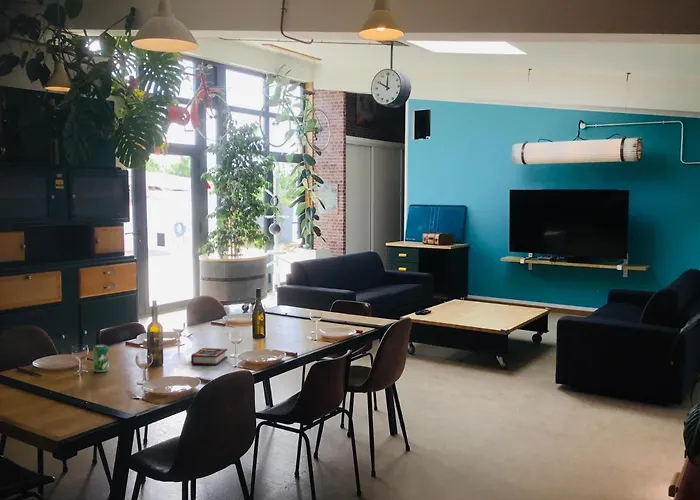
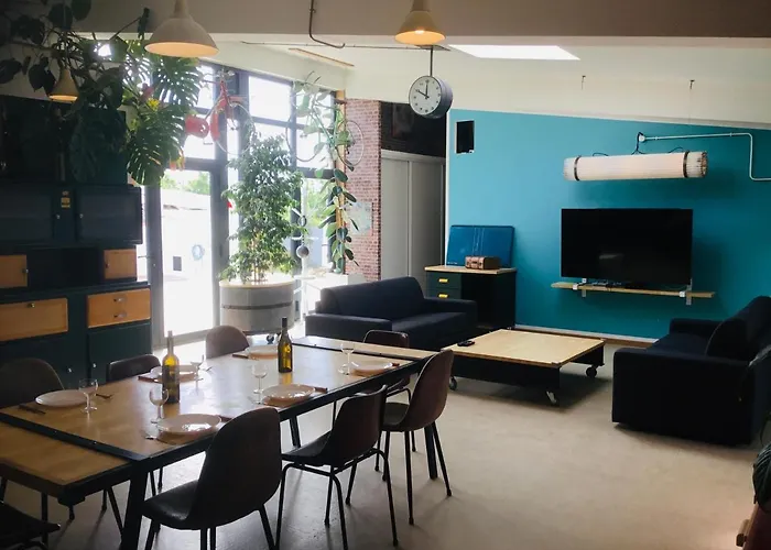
- beverage can [92,343,110,373]
- book [190,347,229,366]
